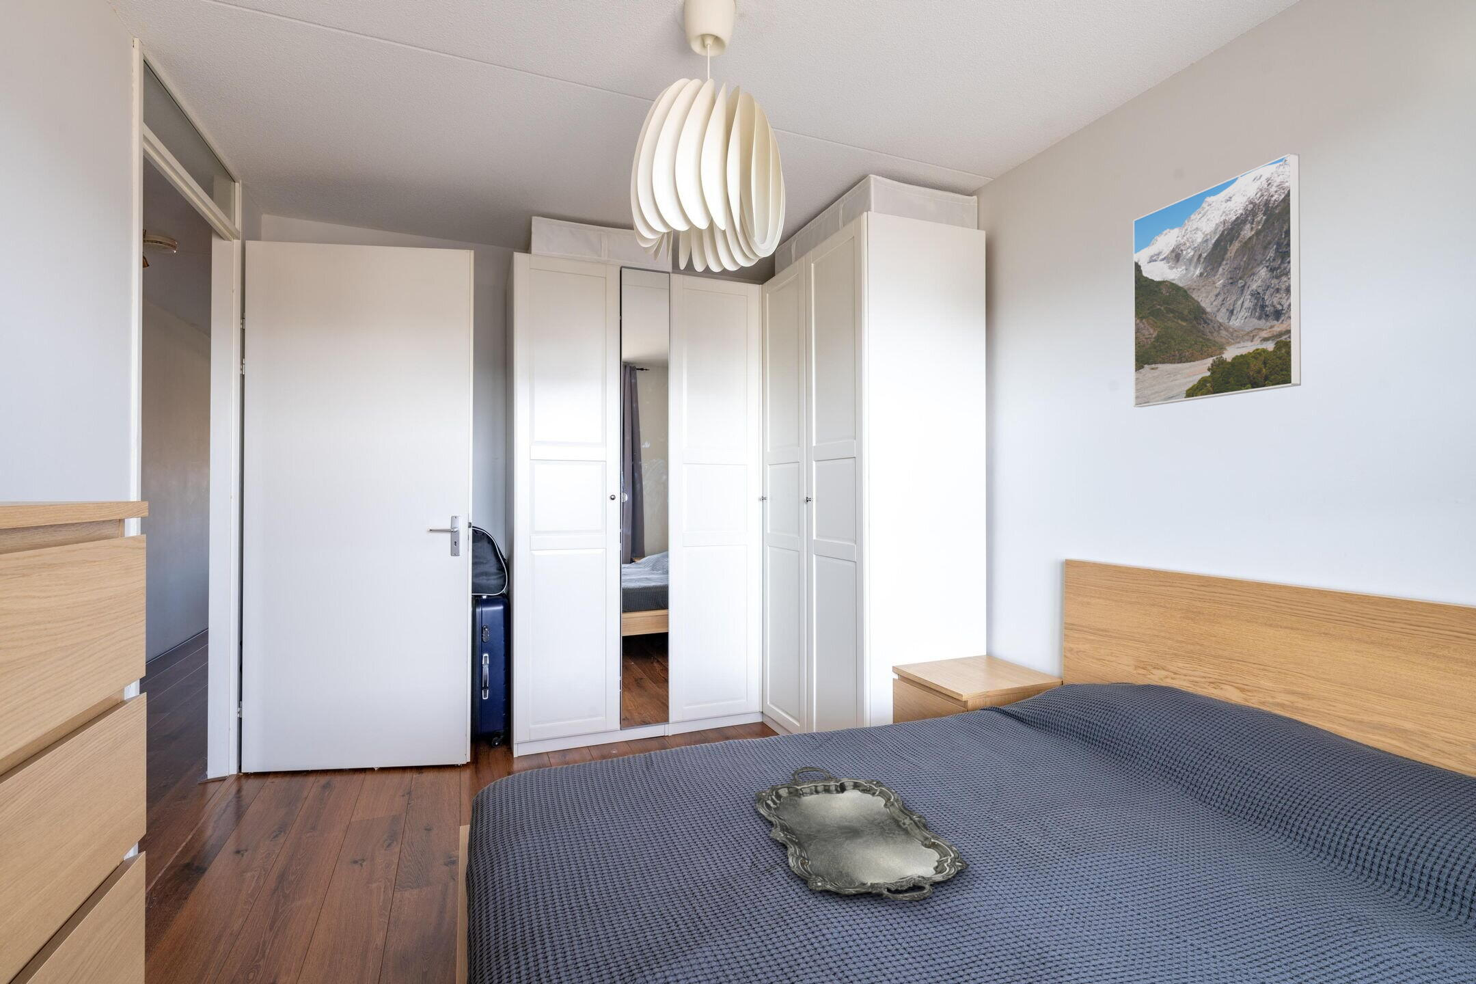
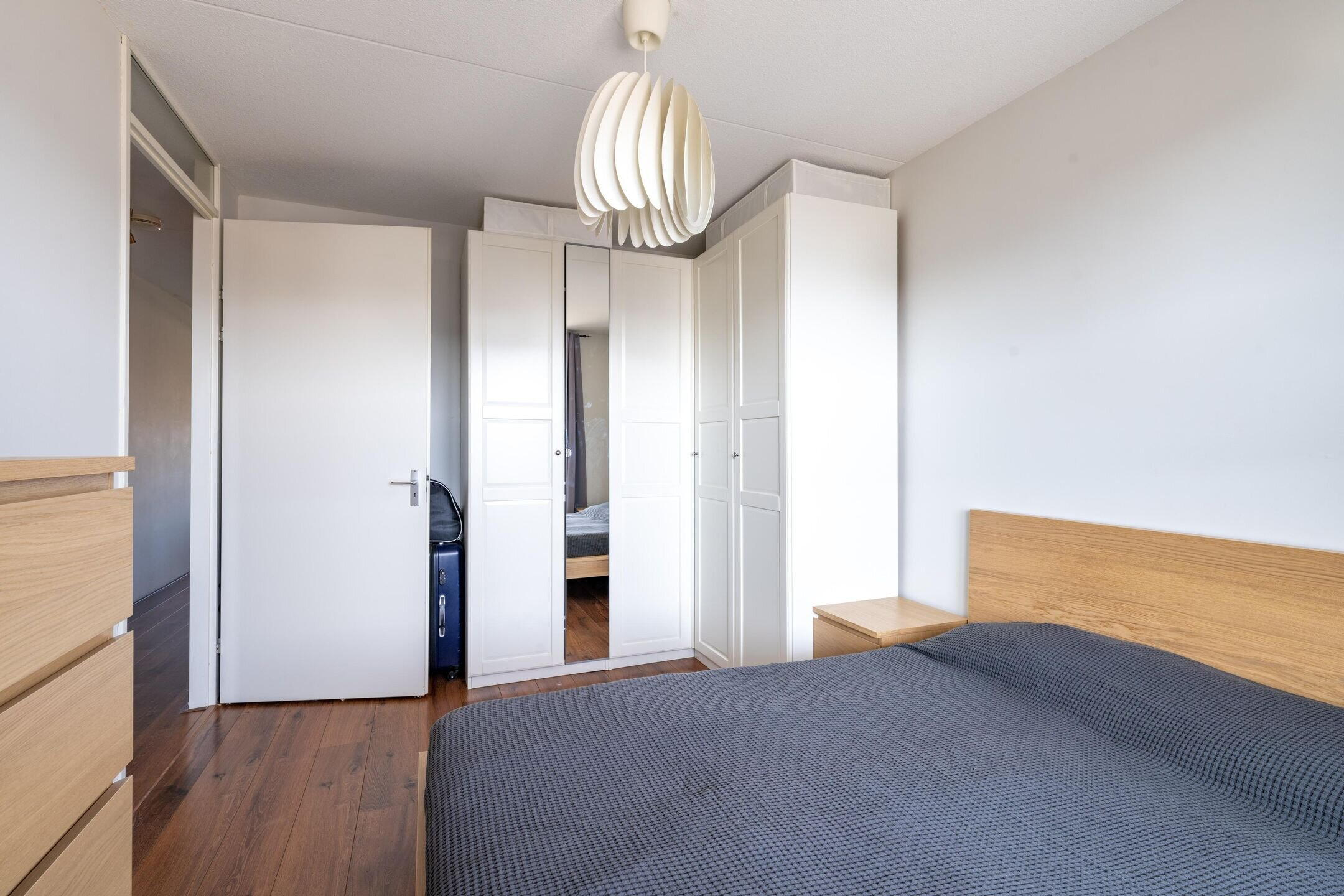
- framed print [1132,152,1301,407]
- serving tray [753,767,969,902]
